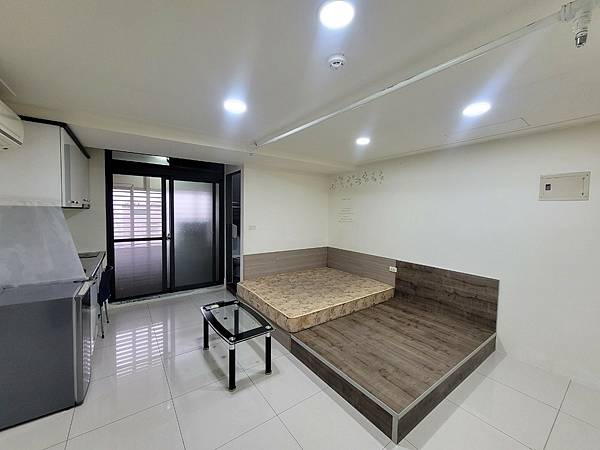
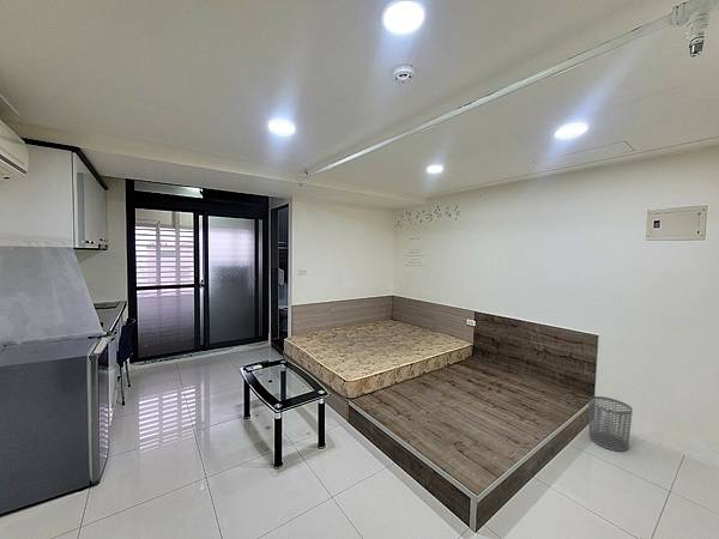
+ waste bin [587,395,634,453]
